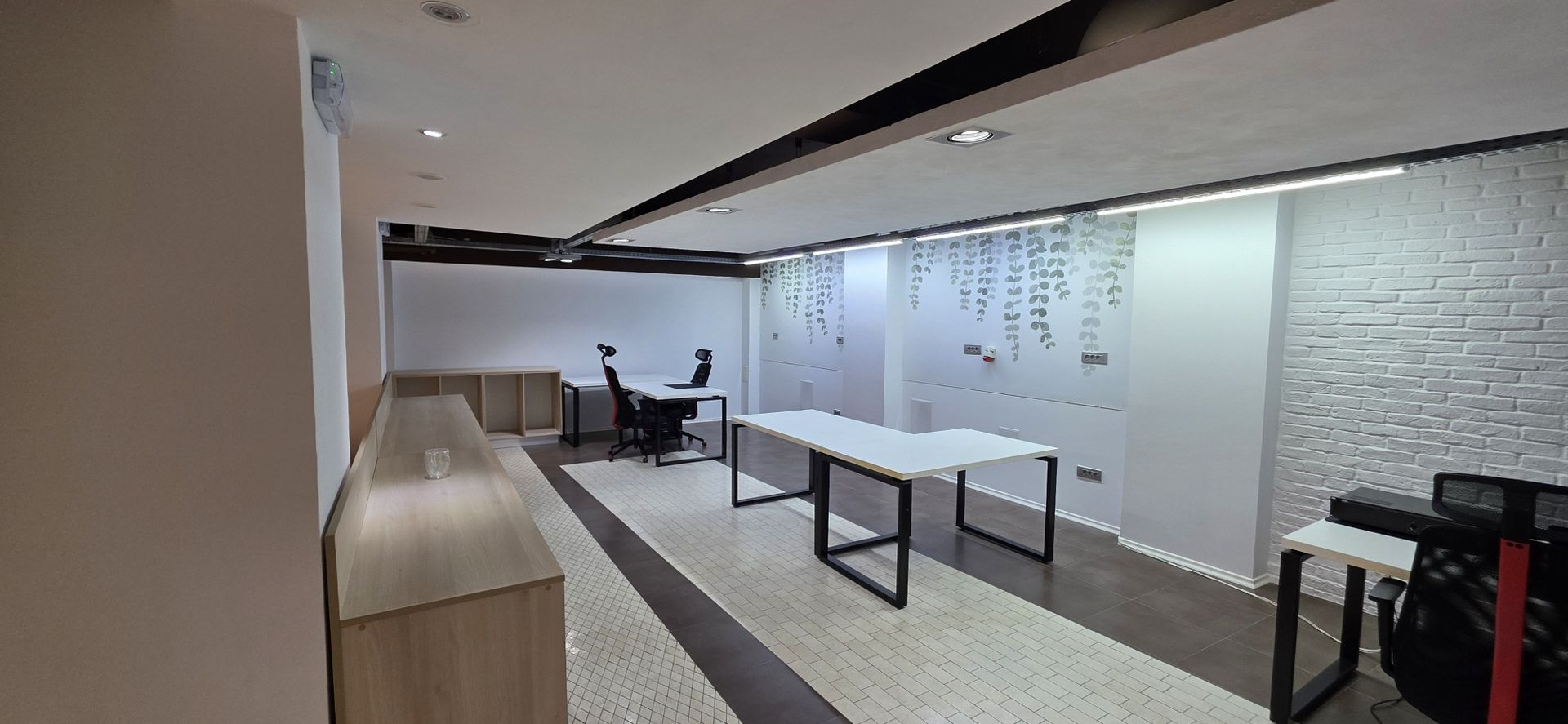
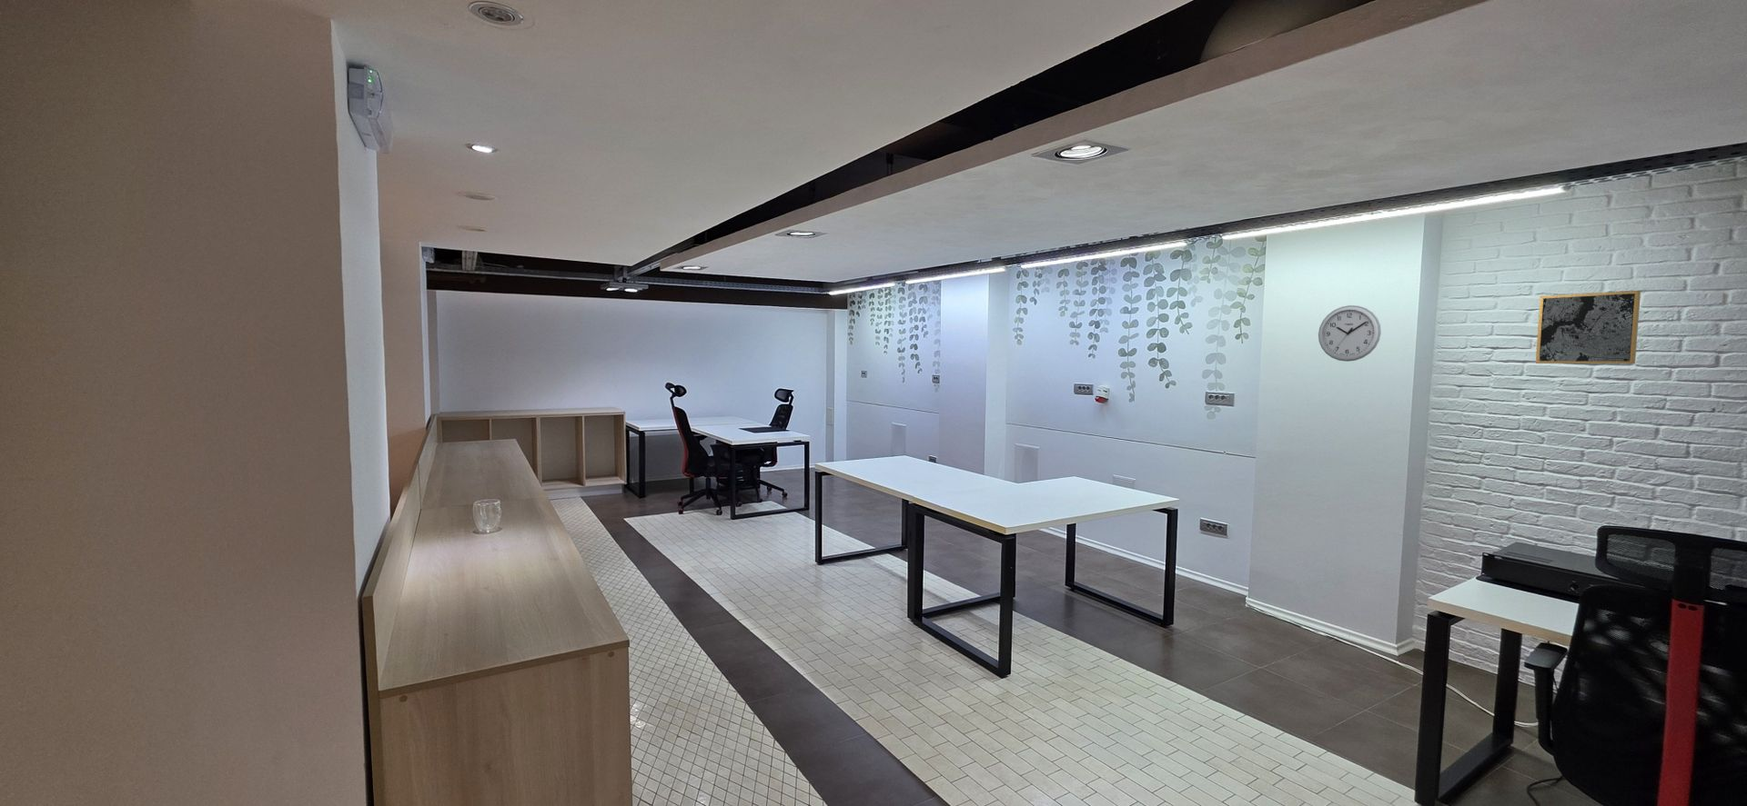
+ wall art [1535,289,1641,364]
+ wall clock [1318,304,1383,363]
